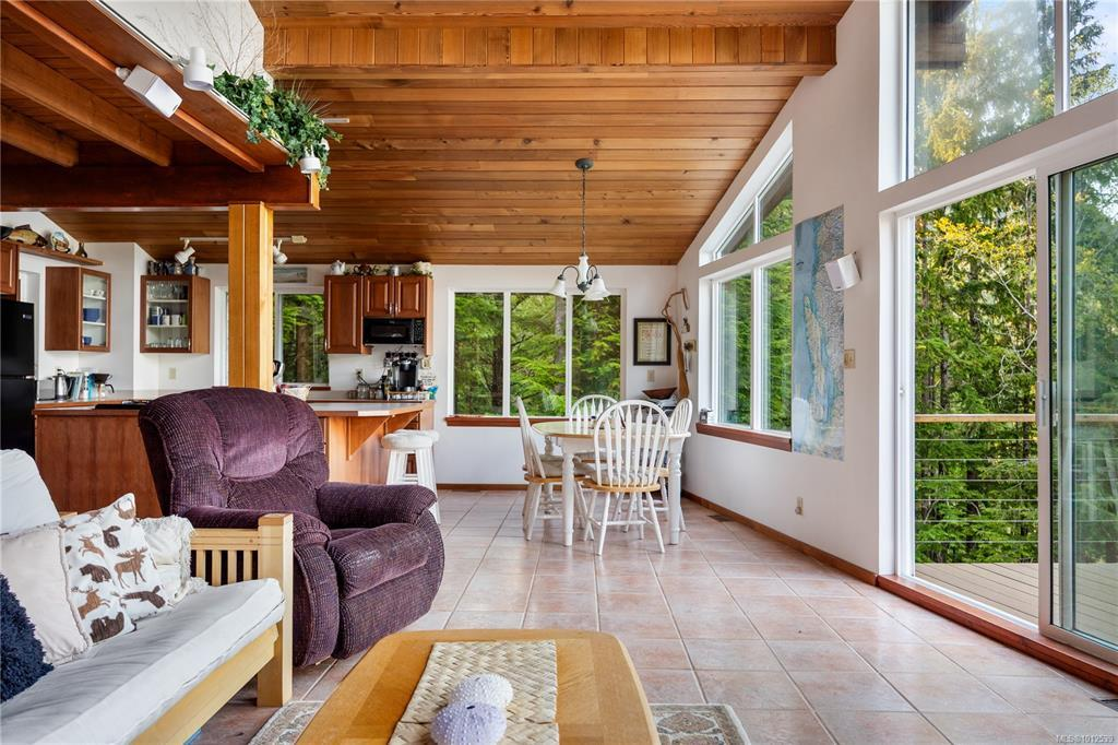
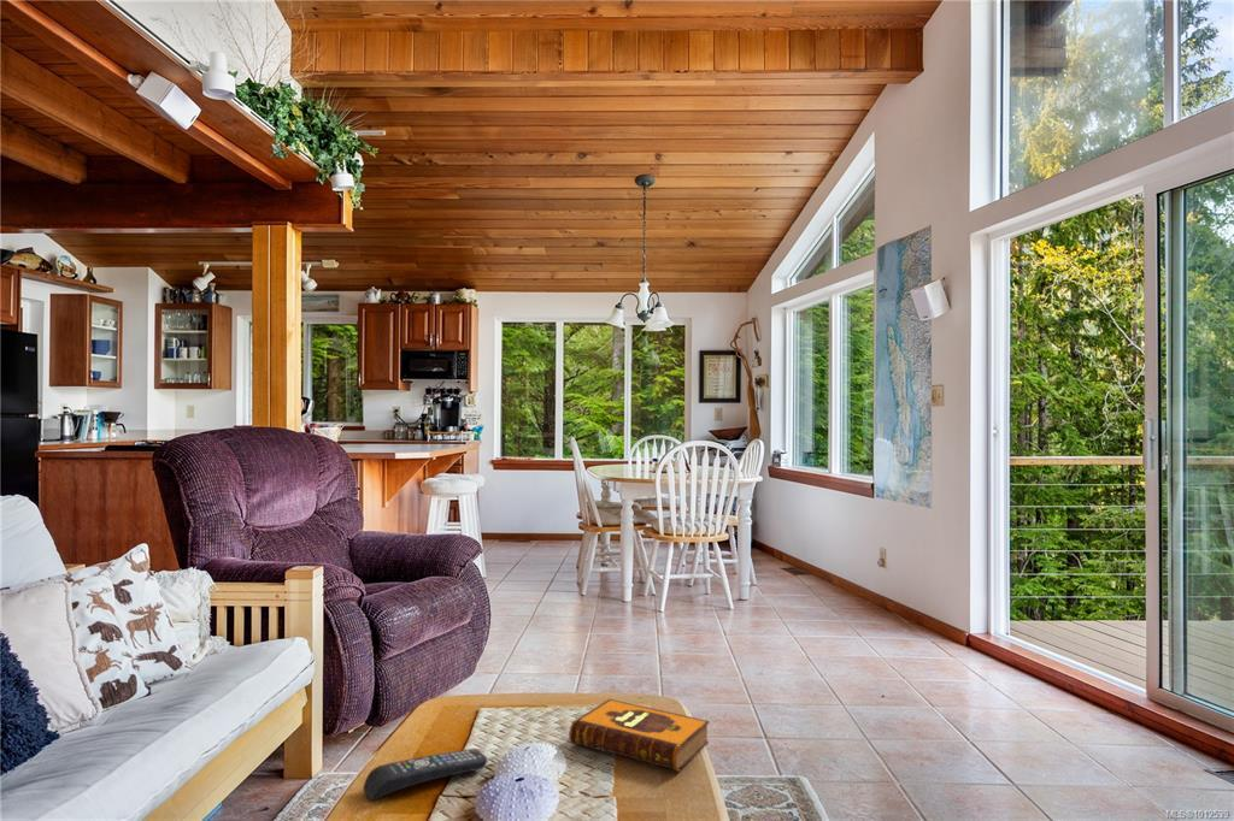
+ remote control [362,748,489,802]
+ hardback book [568,698,711,773]
